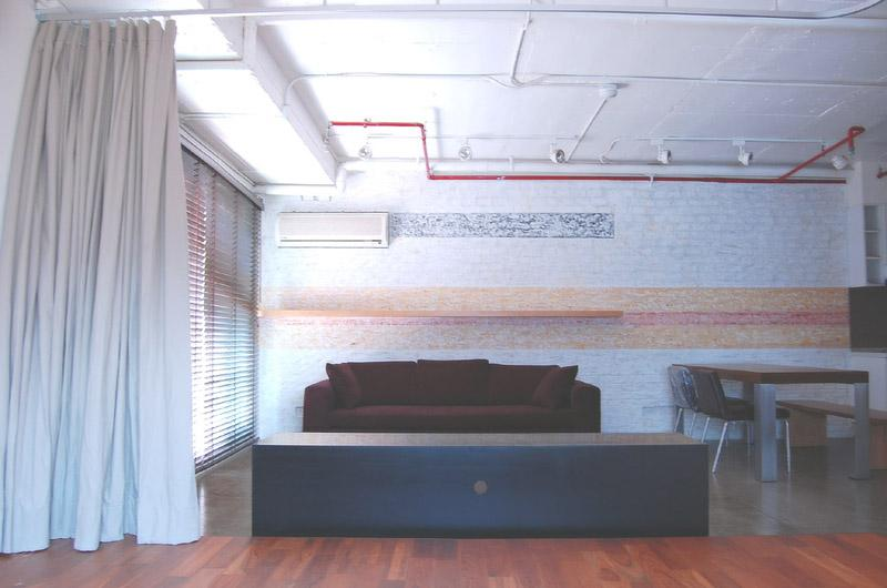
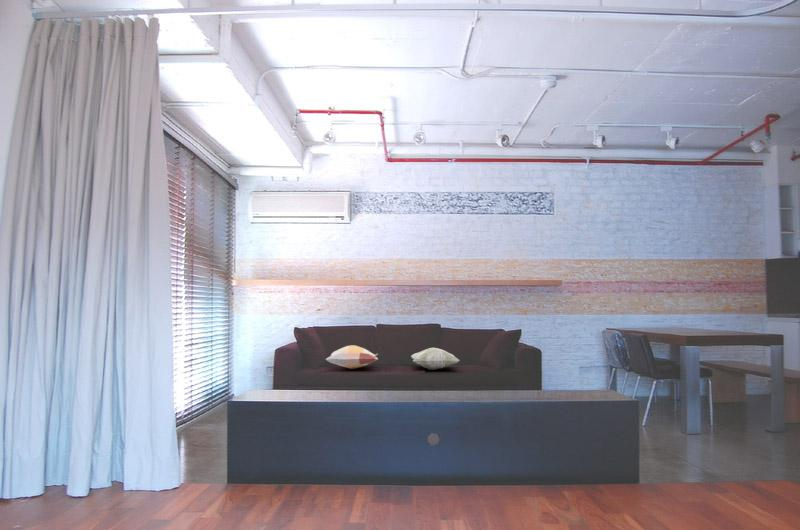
+ decorative pillow [324,344,380,370]
+ decorative pillow [410,347,461,371]
